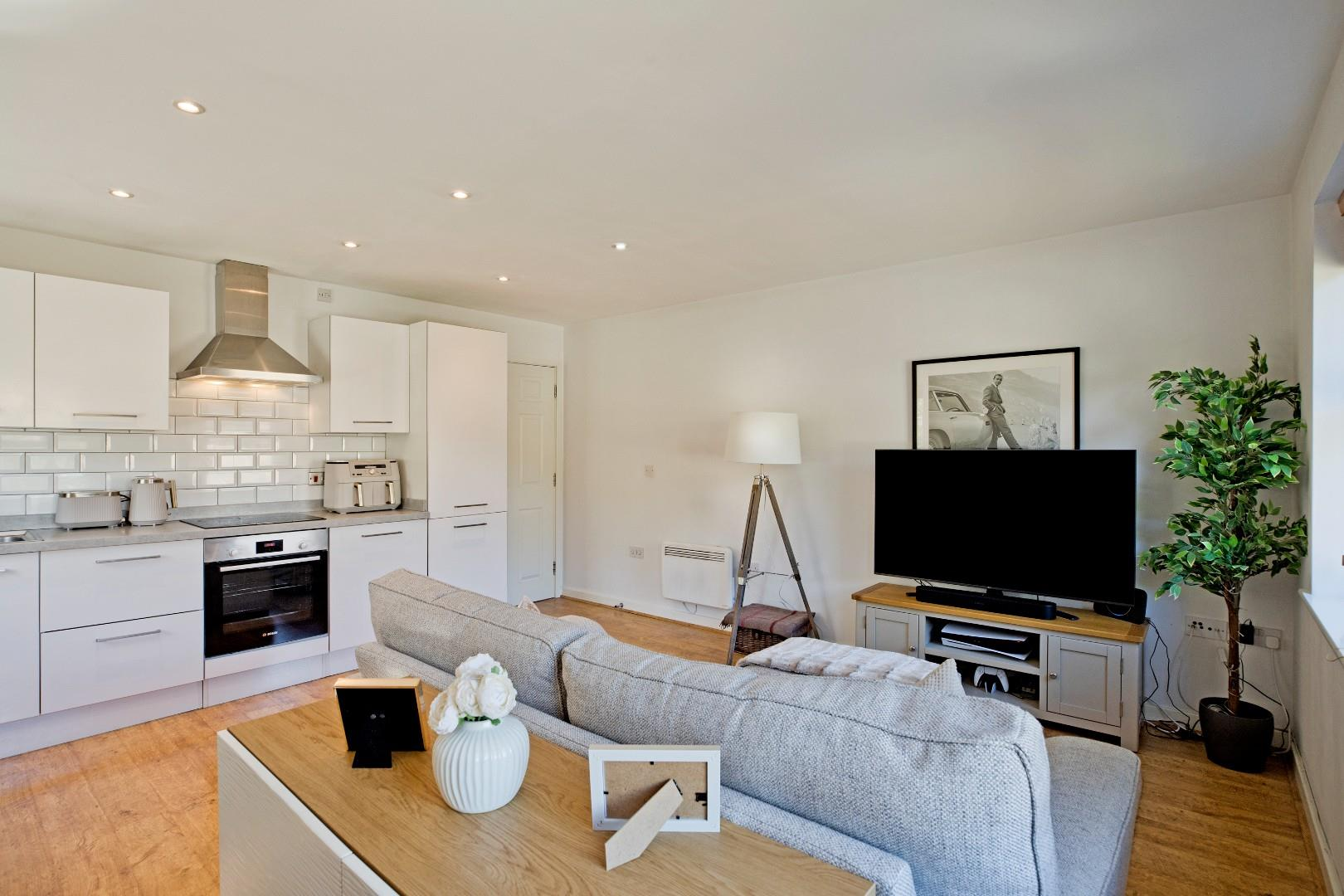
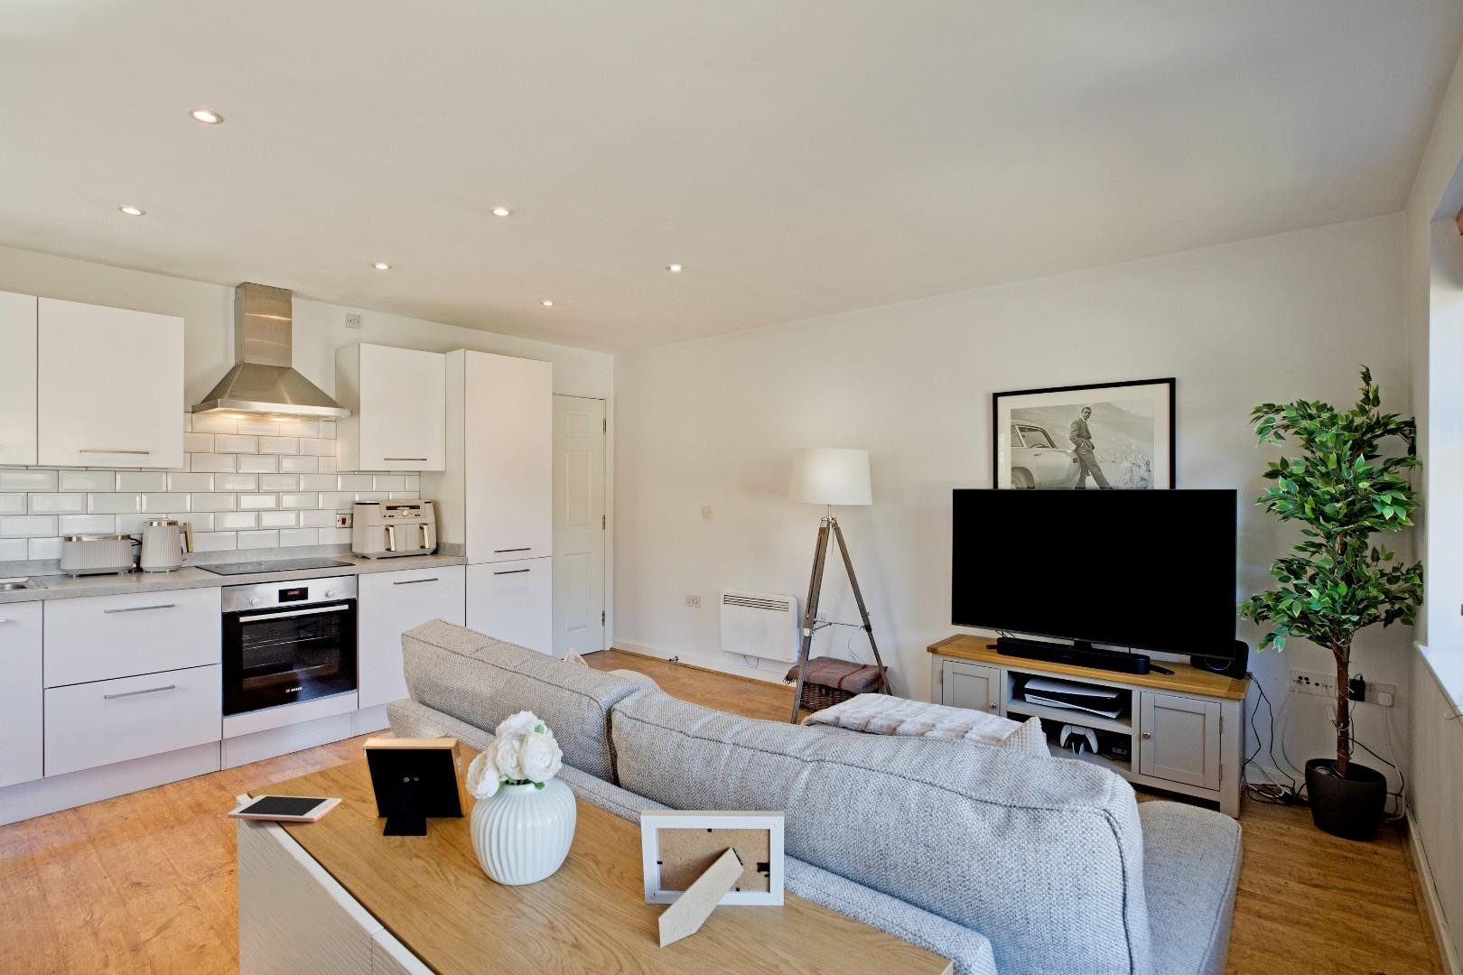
+ cell phone [226,794,342,824]
